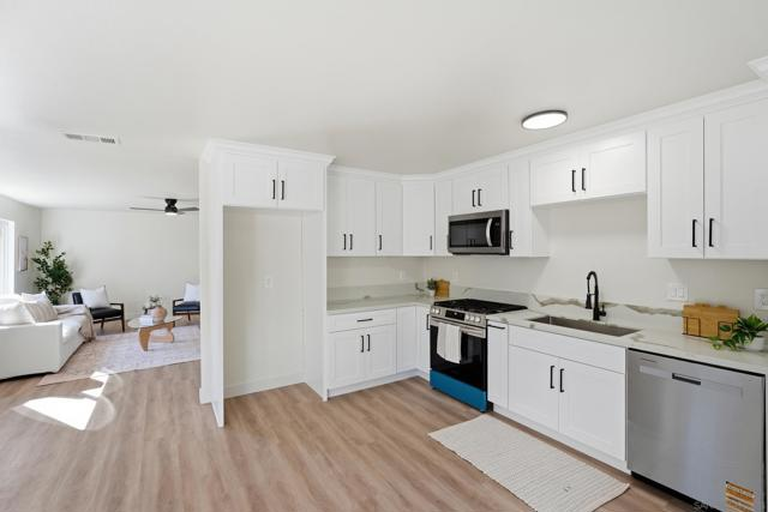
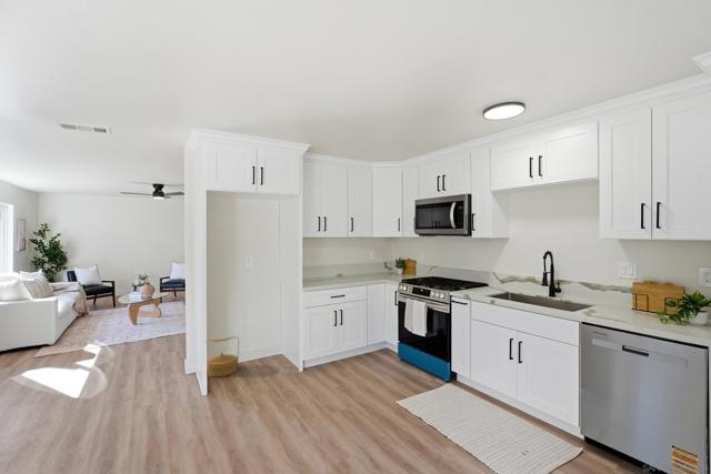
+ basket [206,335,240,377]
